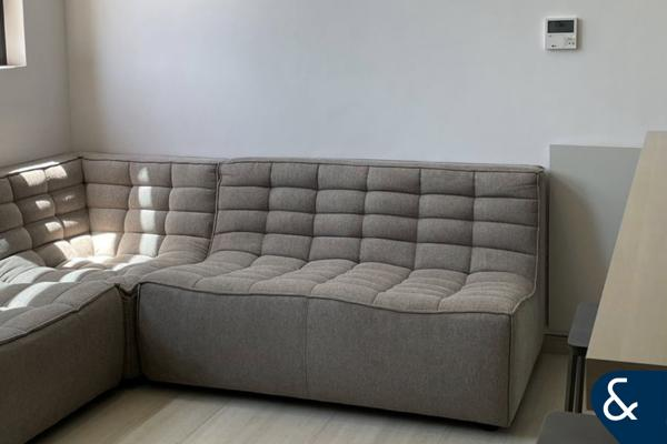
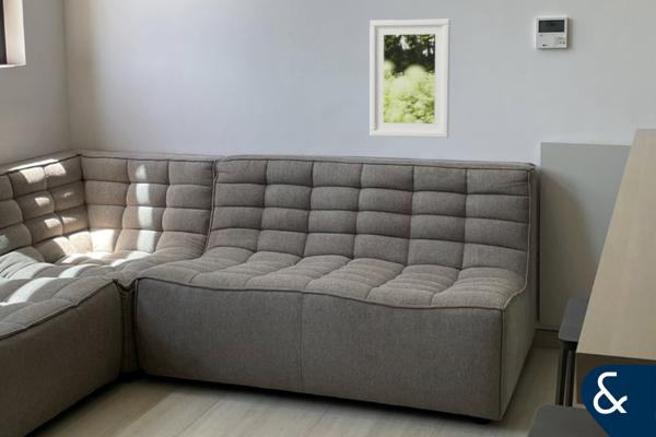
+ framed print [368,19,452,139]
